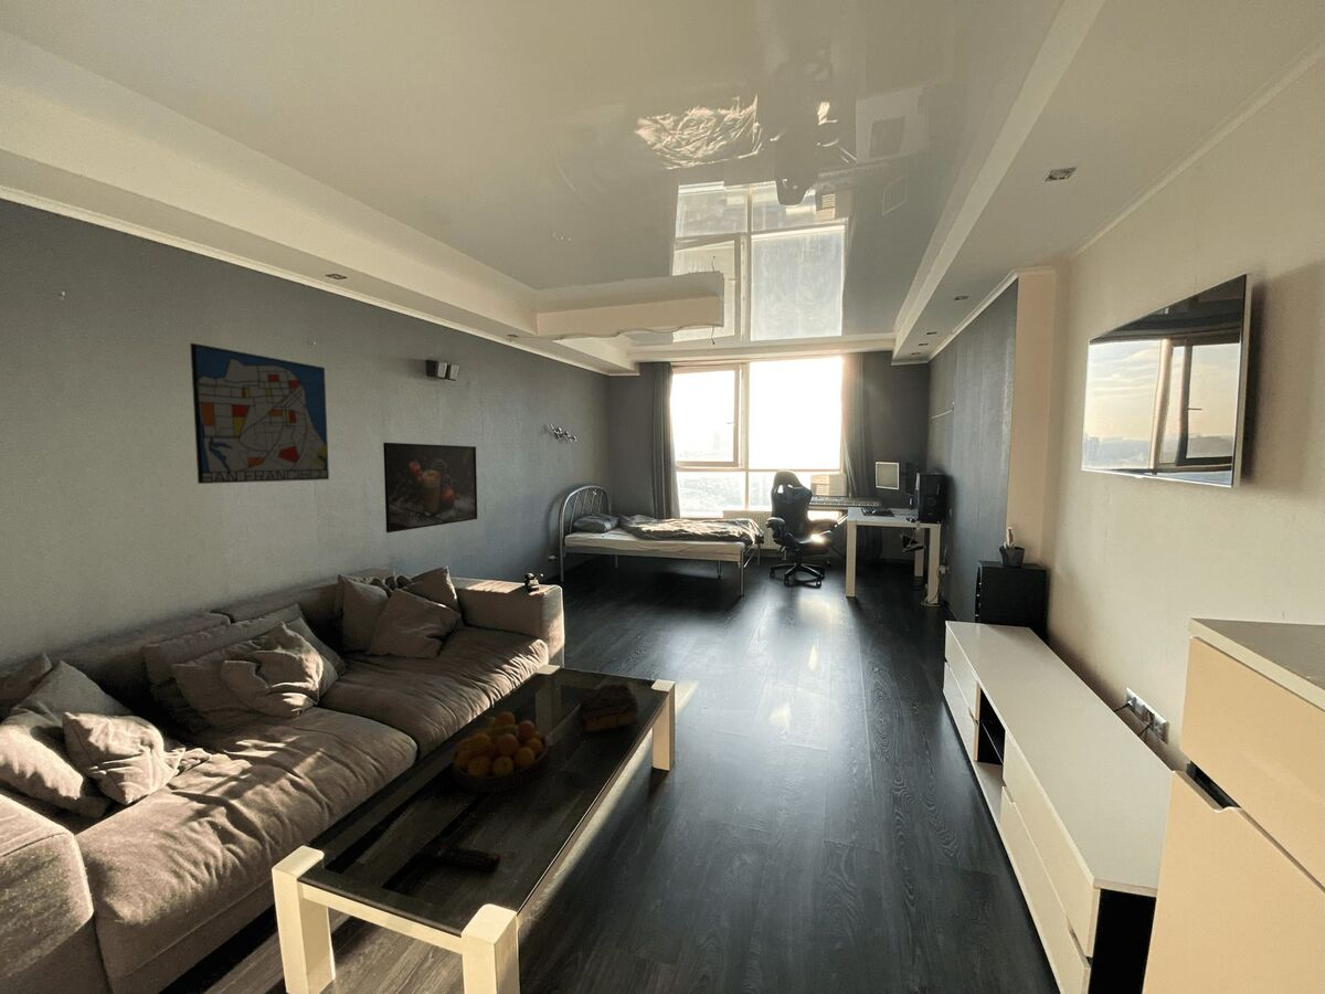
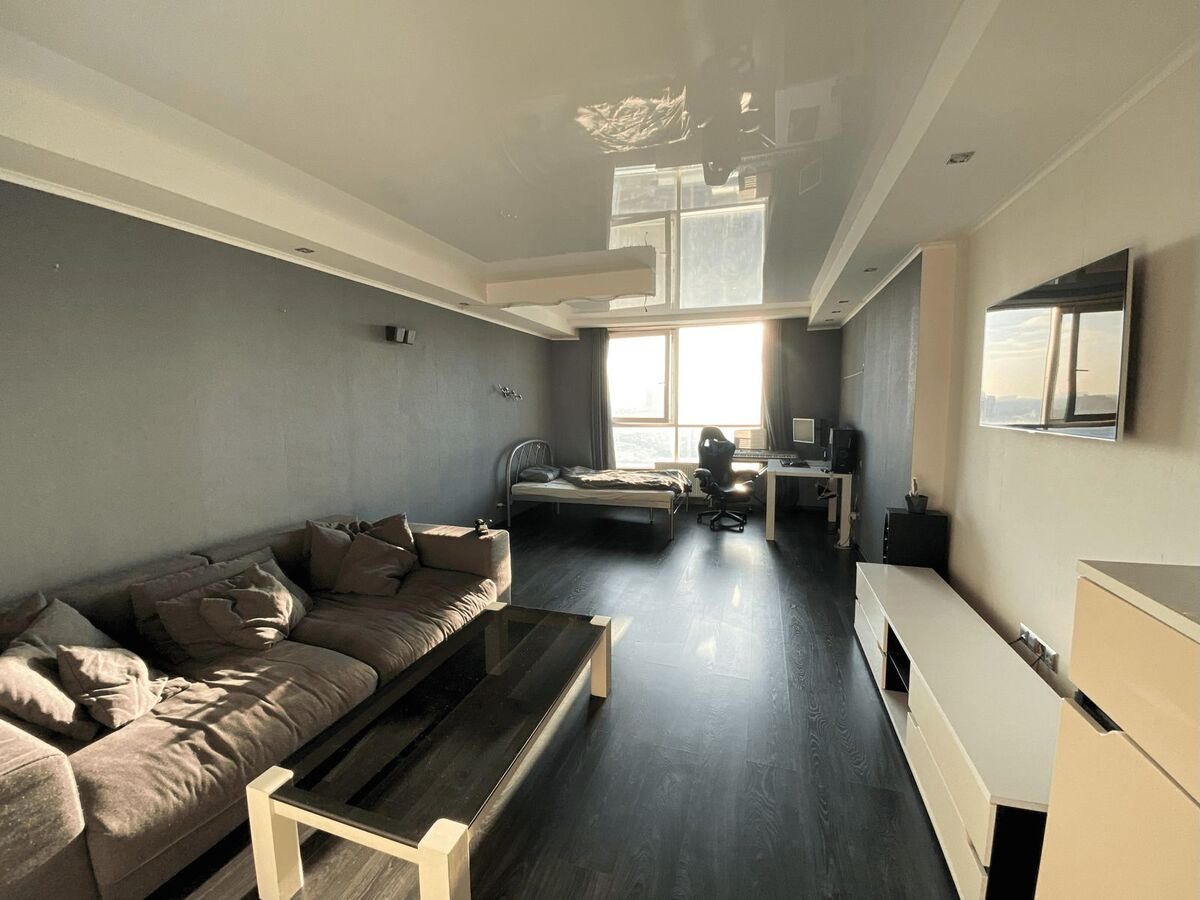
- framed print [382,442,478,533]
- book [576,683,640,734]
- fruit bowl [451,710,550,794]
- wall art [189,342,330,485]
- remote control [416,840,501,873]
